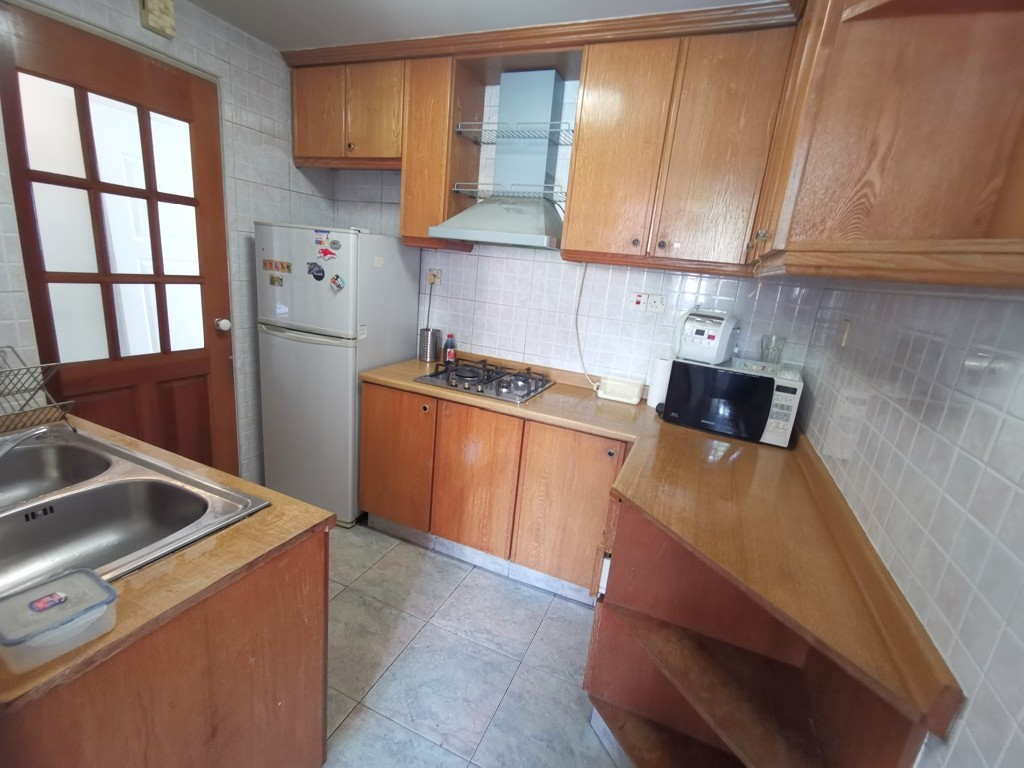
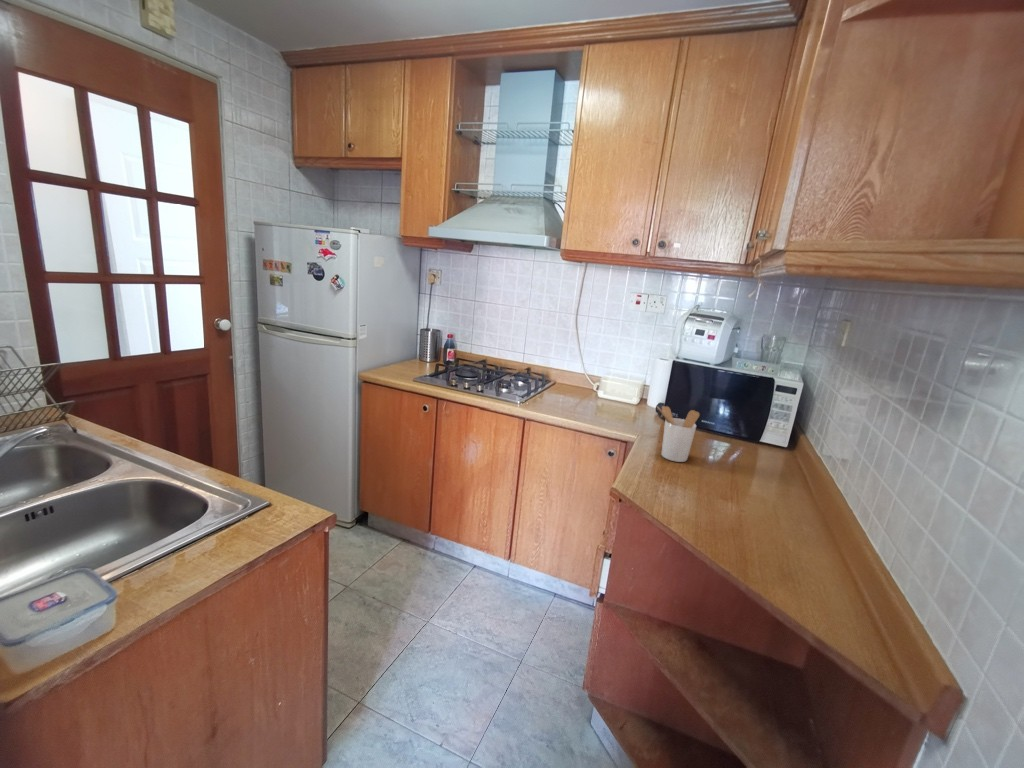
+ utensil holder [655,404,701,463]
